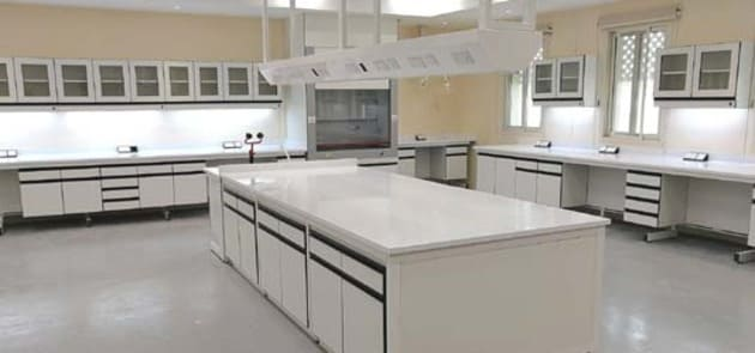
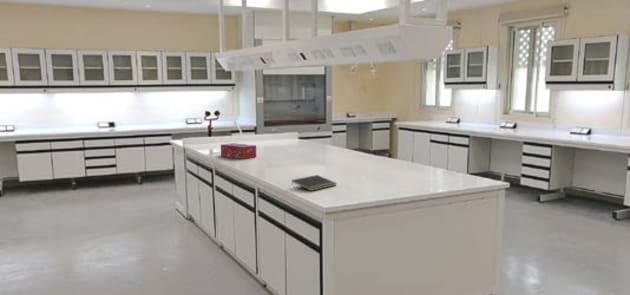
+ notepad [291,174,337,192]
+ tissue box [220,142,257,160]
